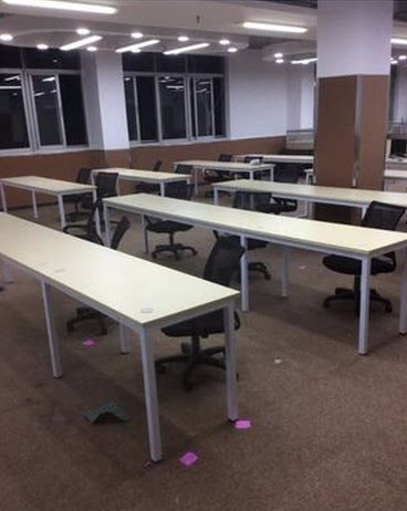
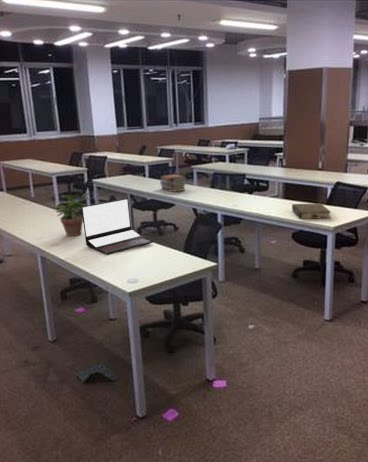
+ book stack [159,173,187,193]
+ laptop [81,197,154,256]
+ book [291,202,332,220]
+ potted plant [55,192,91,237]
